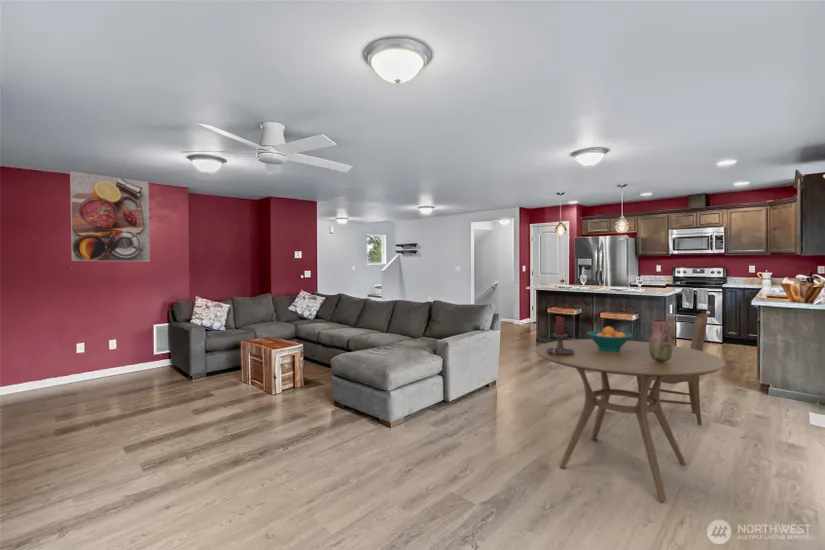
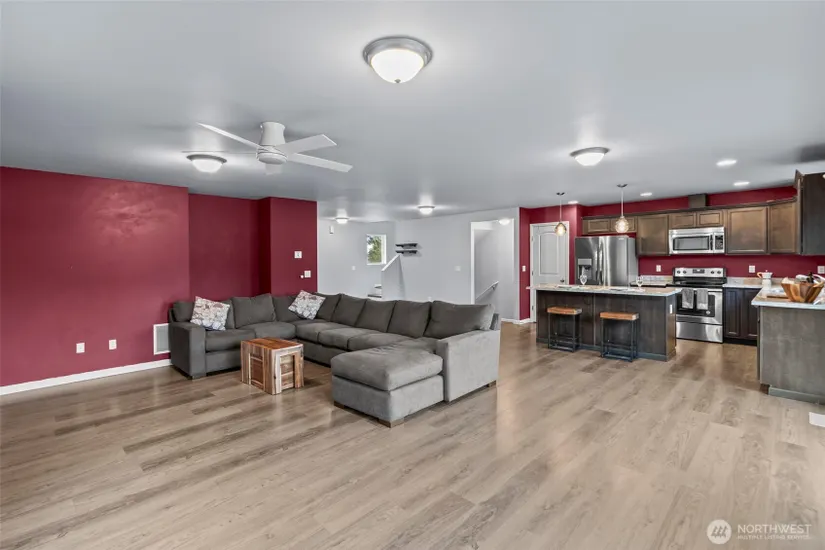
- dining table [535,338,726,502]
- dining chair [636,312,709,426]
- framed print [69,170,151,262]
- candle holder [546,315,575,356]
- fruit bowl [586,325,633,351]
- vase [649,319,673,362]
